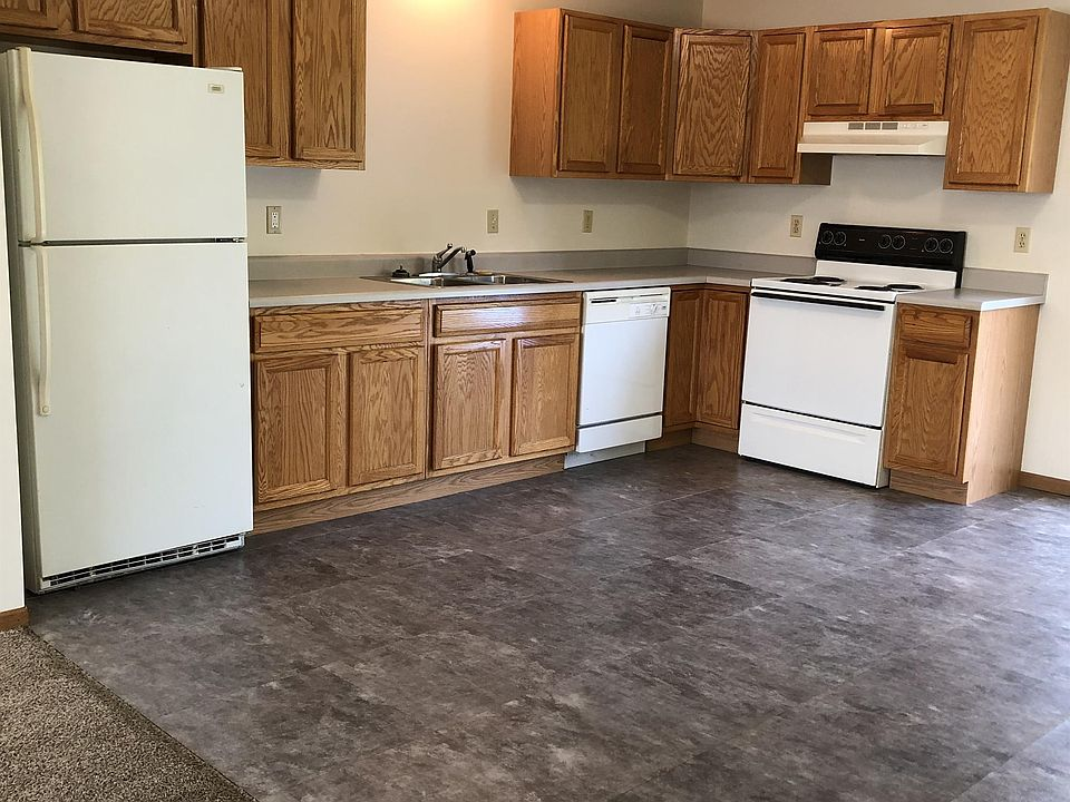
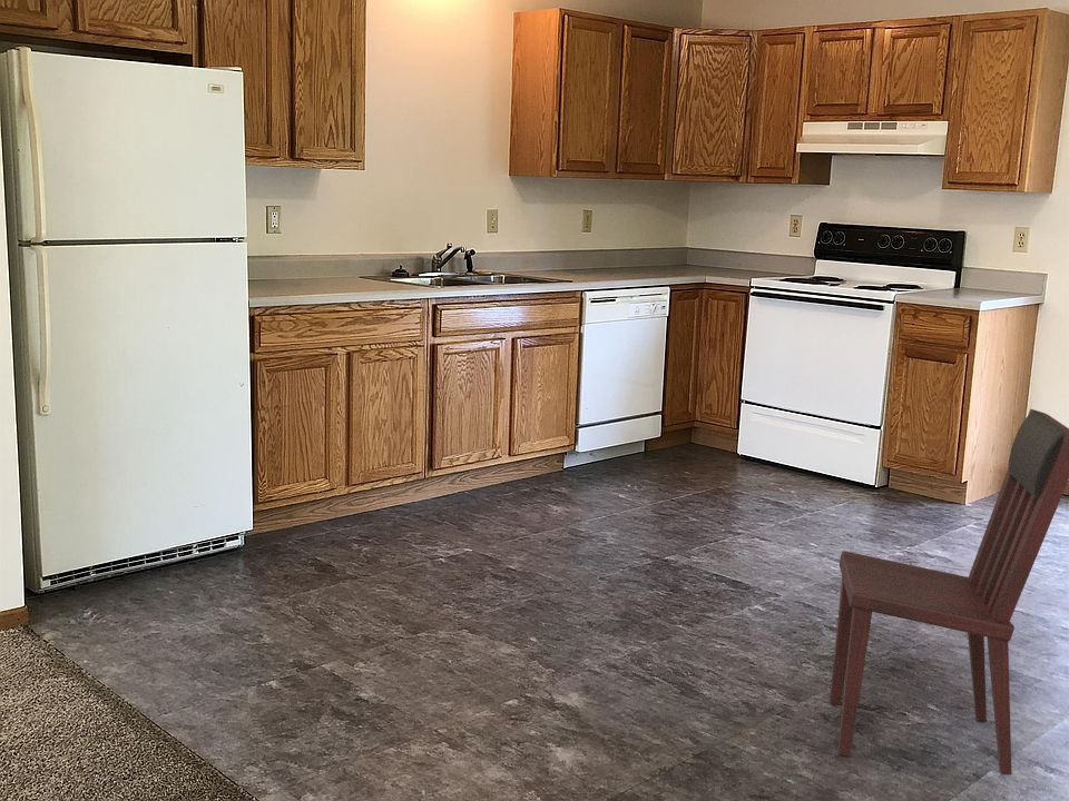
+ dining chair [828,407,1069,775]
